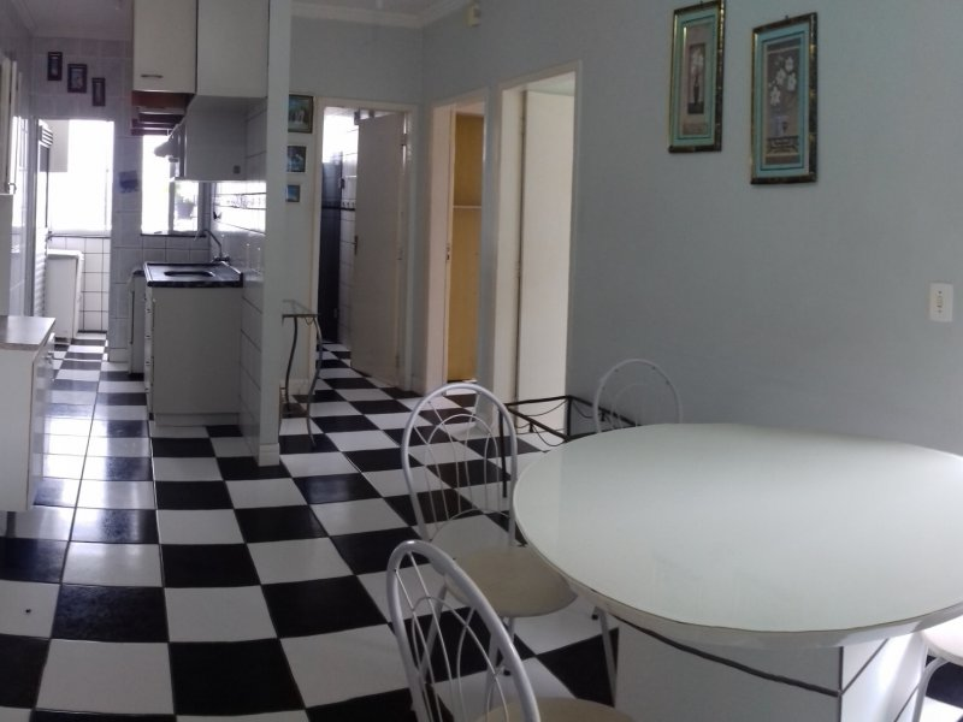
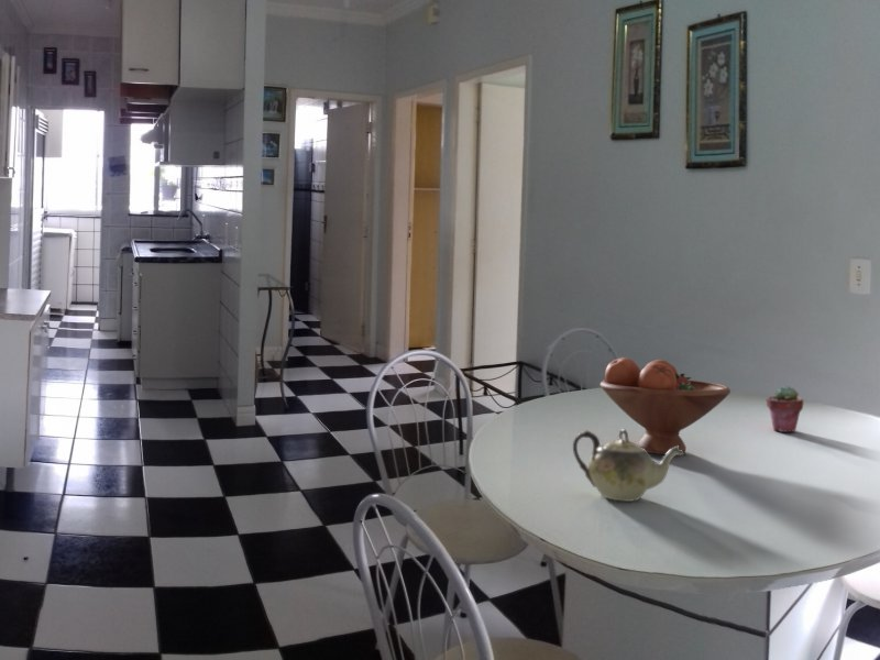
+ potted succulent [766,385,804,433]
+ fruit bowl [600,356,732,455]
+ teapot [572,428,686,503]
